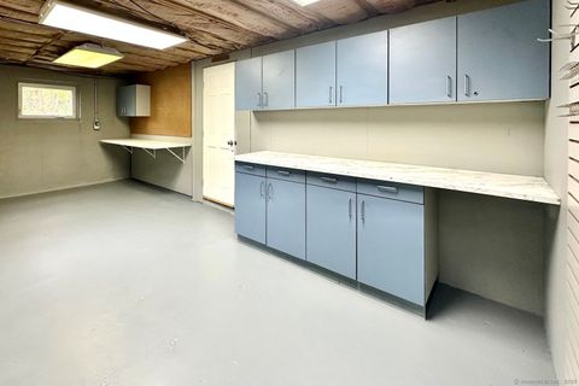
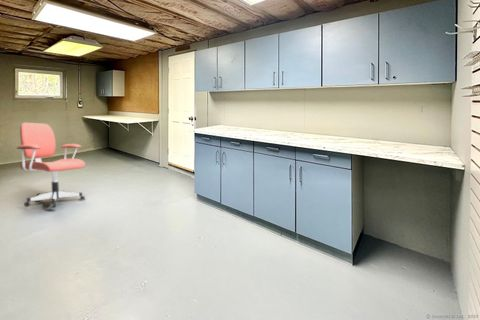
+ office chair [16,122,86,209]
